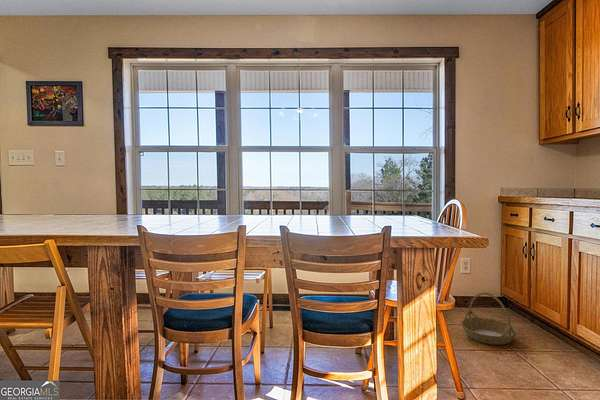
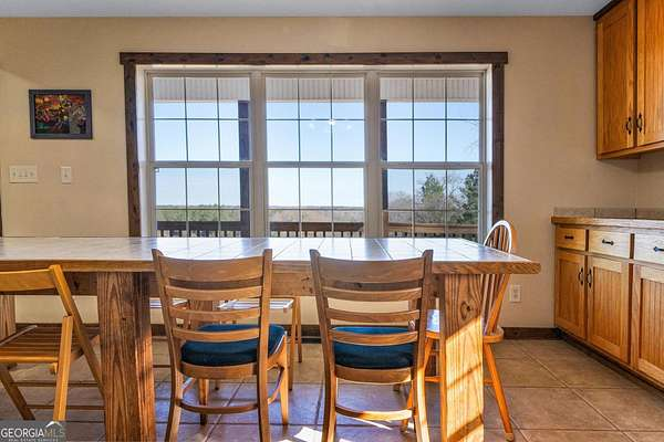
- basket [460,291,519,346]
